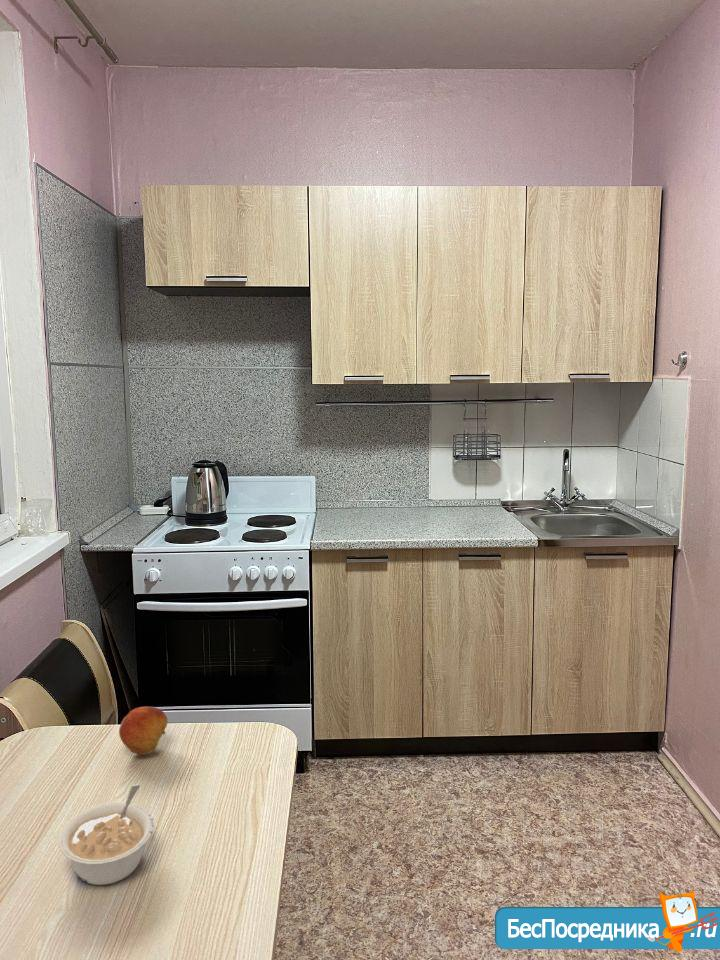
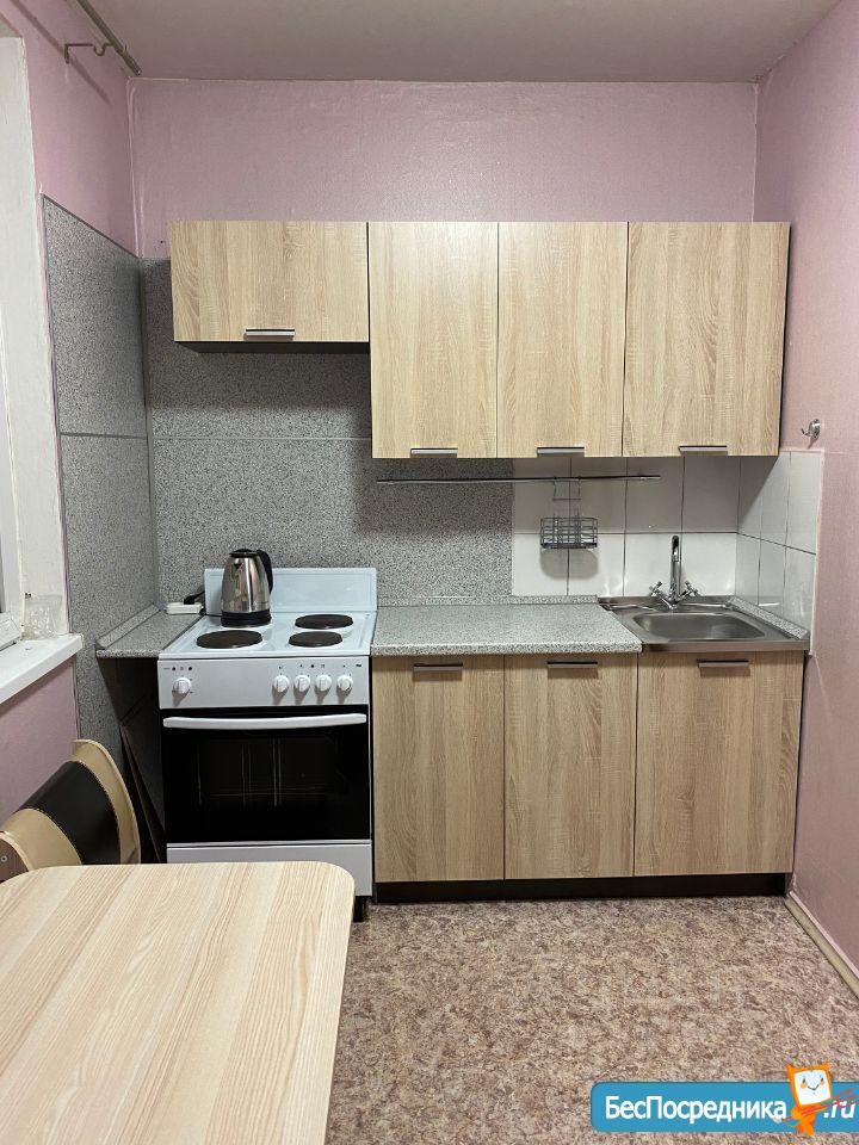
- legume [58,784,155,886]
- fruit [118,705,169,756]
